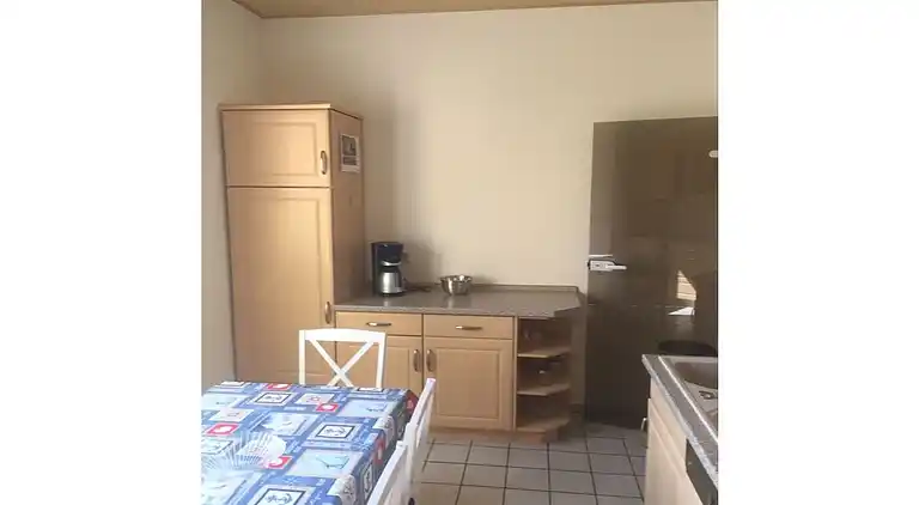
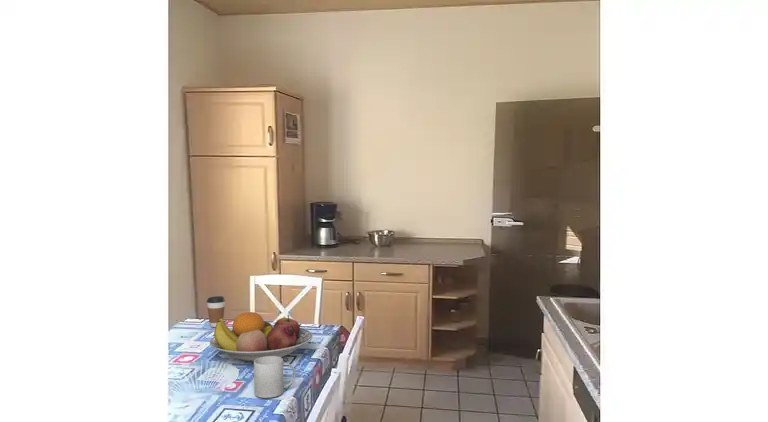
+ mug [253,356,297,399]
+ coffee cup [206,295,226,328]
+ fruit bowl [209,311,314,363]
